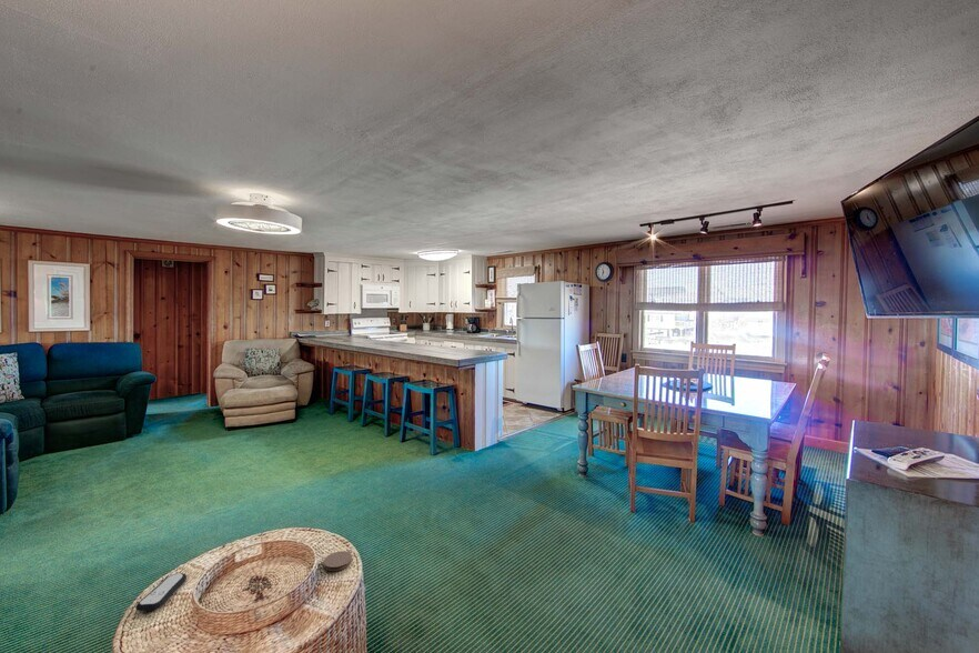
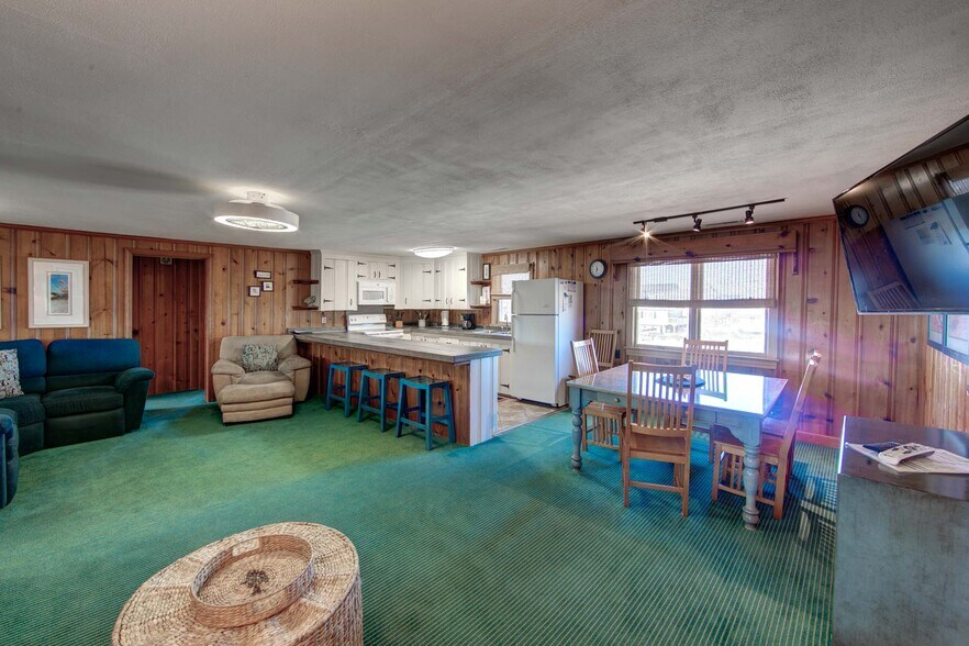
- remote control [134,572,188,612]
- coaster [323,550,353,572]
